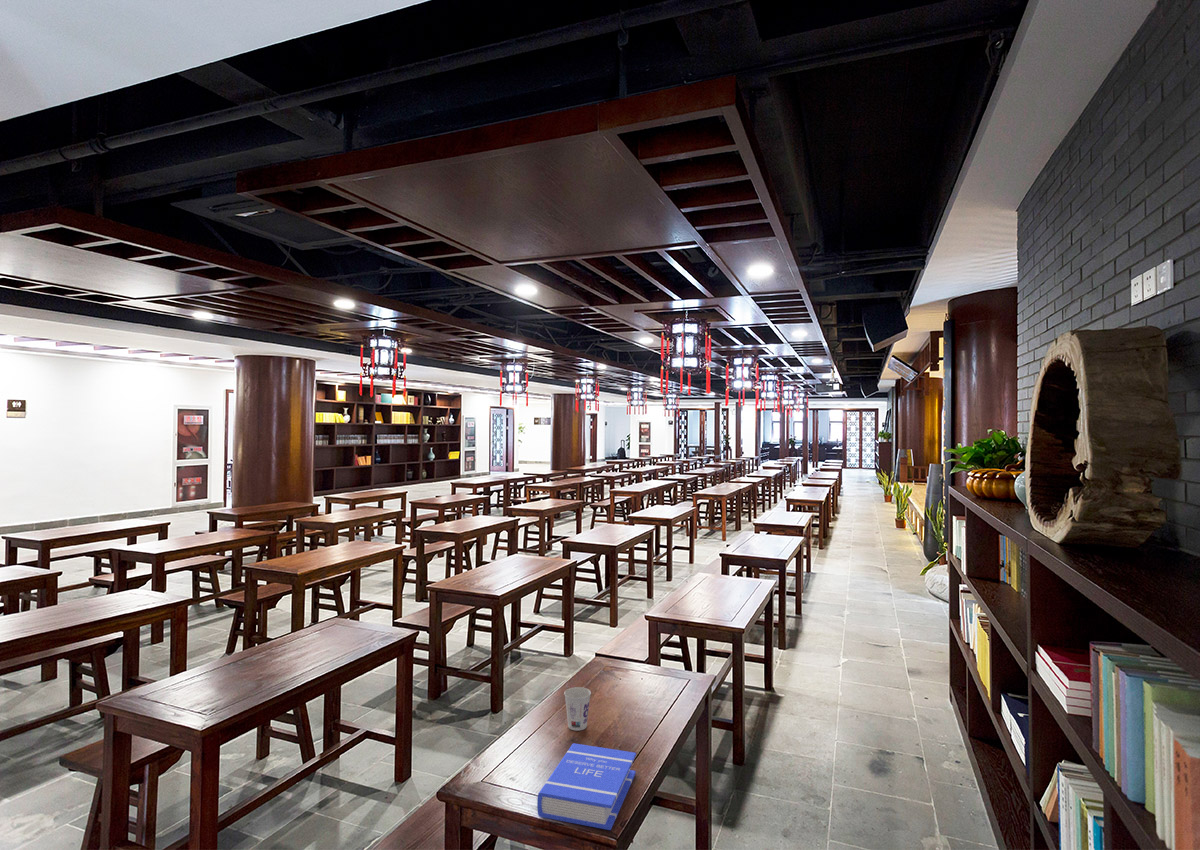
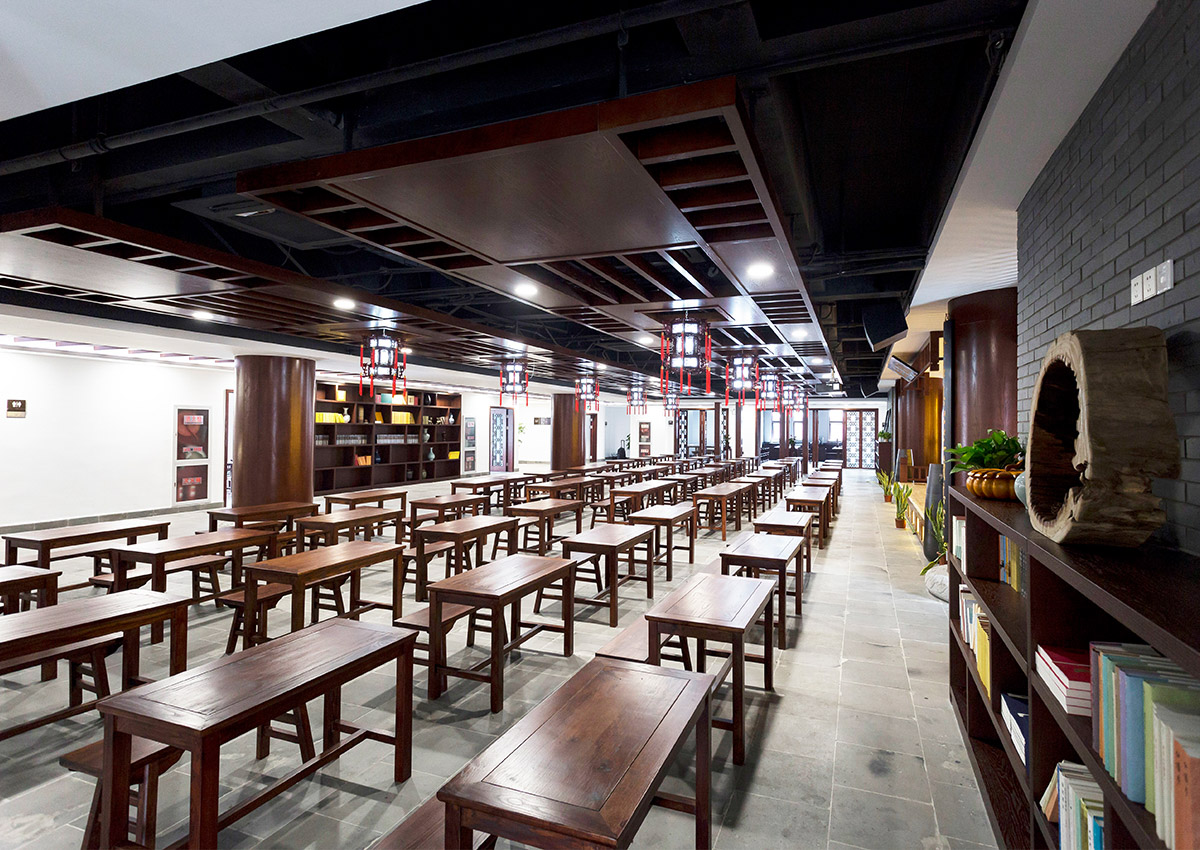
- book [536,742,637,831]
- cup [563,686,592,732]
